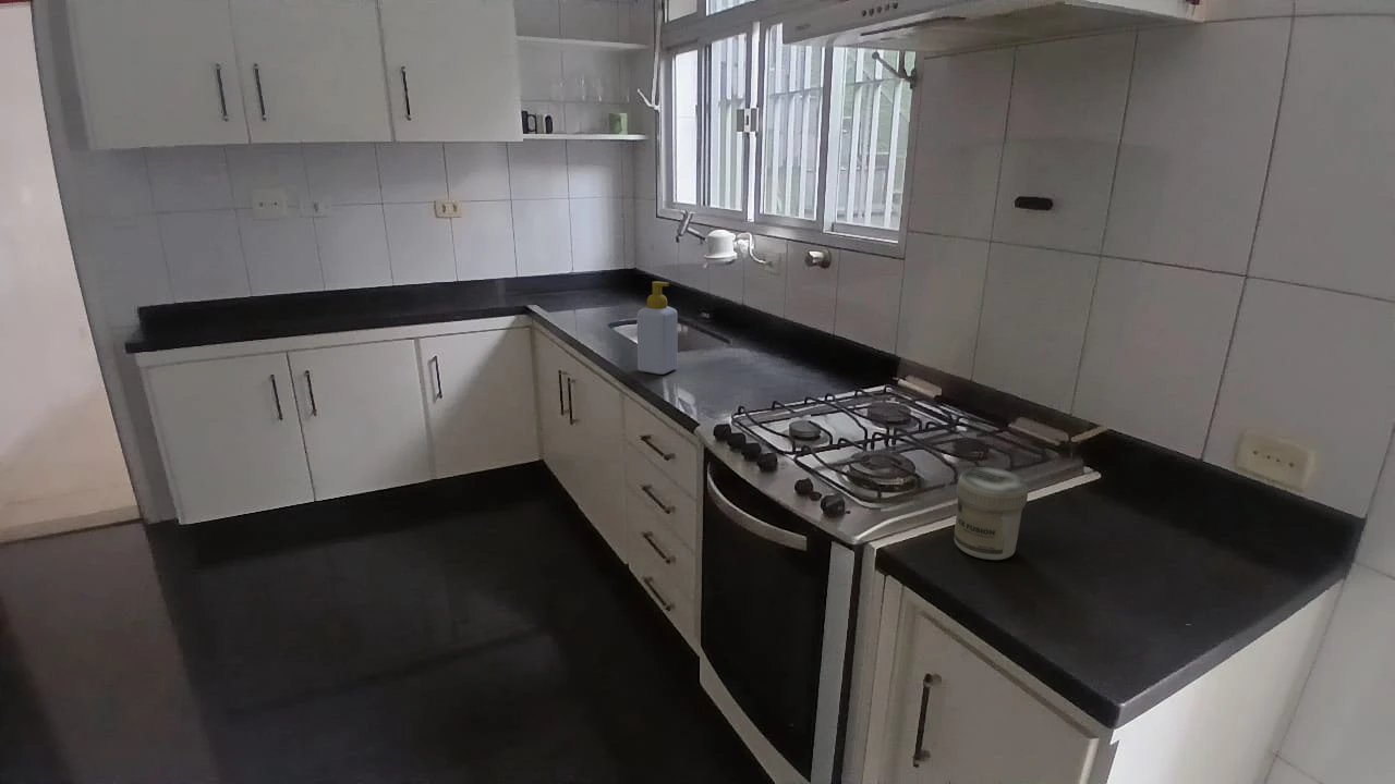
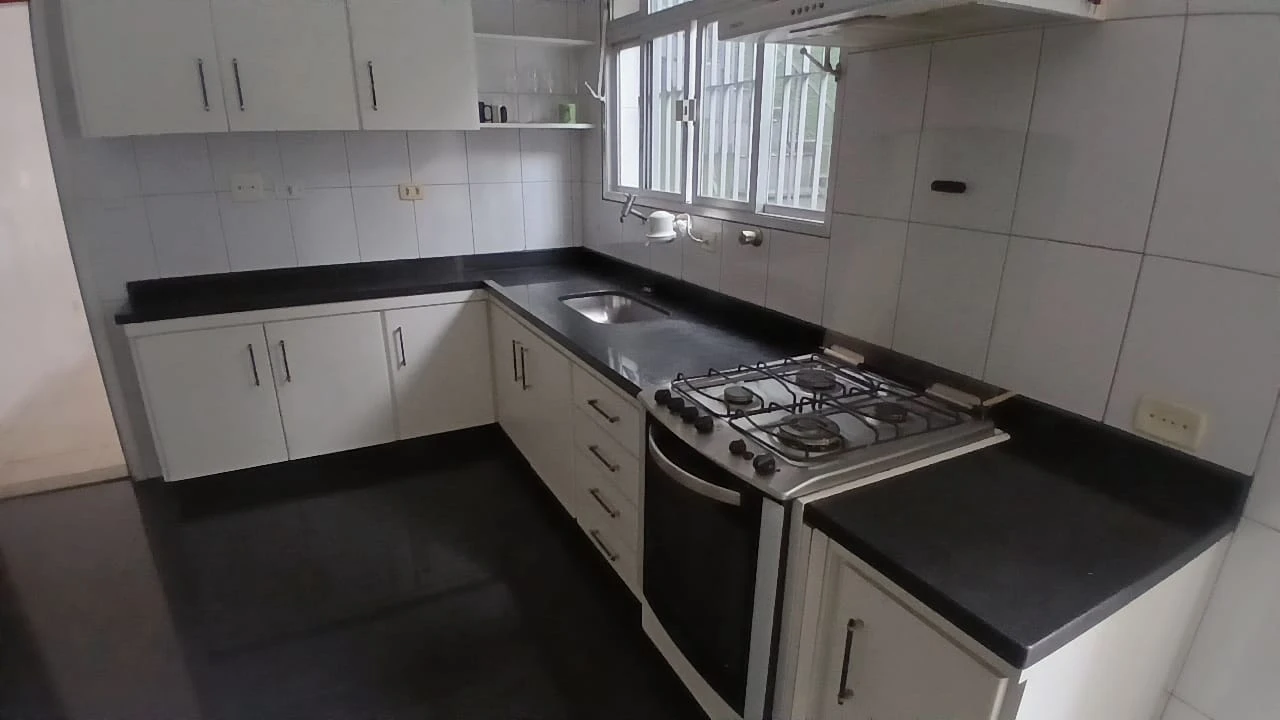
- jar [954,466,1029,561]
- soap bottle [635,280,678,376]
